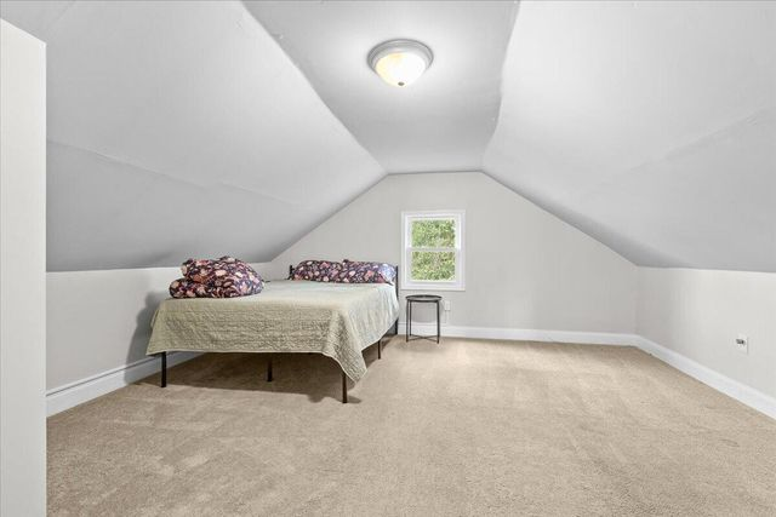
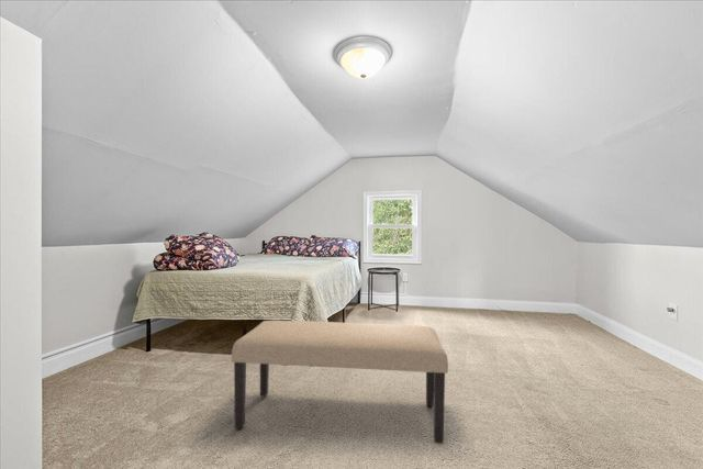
+ bench [231,320,449,445]
